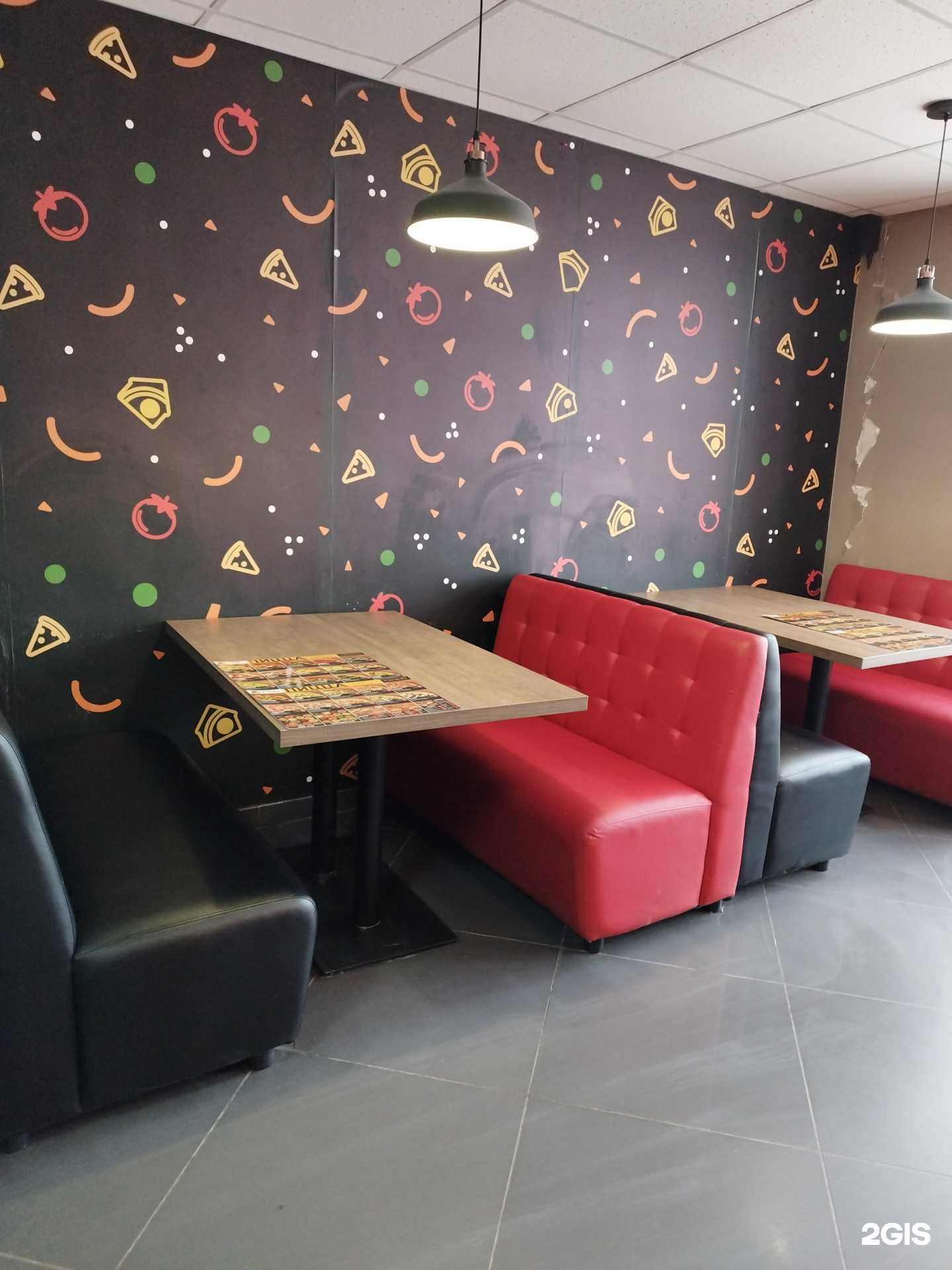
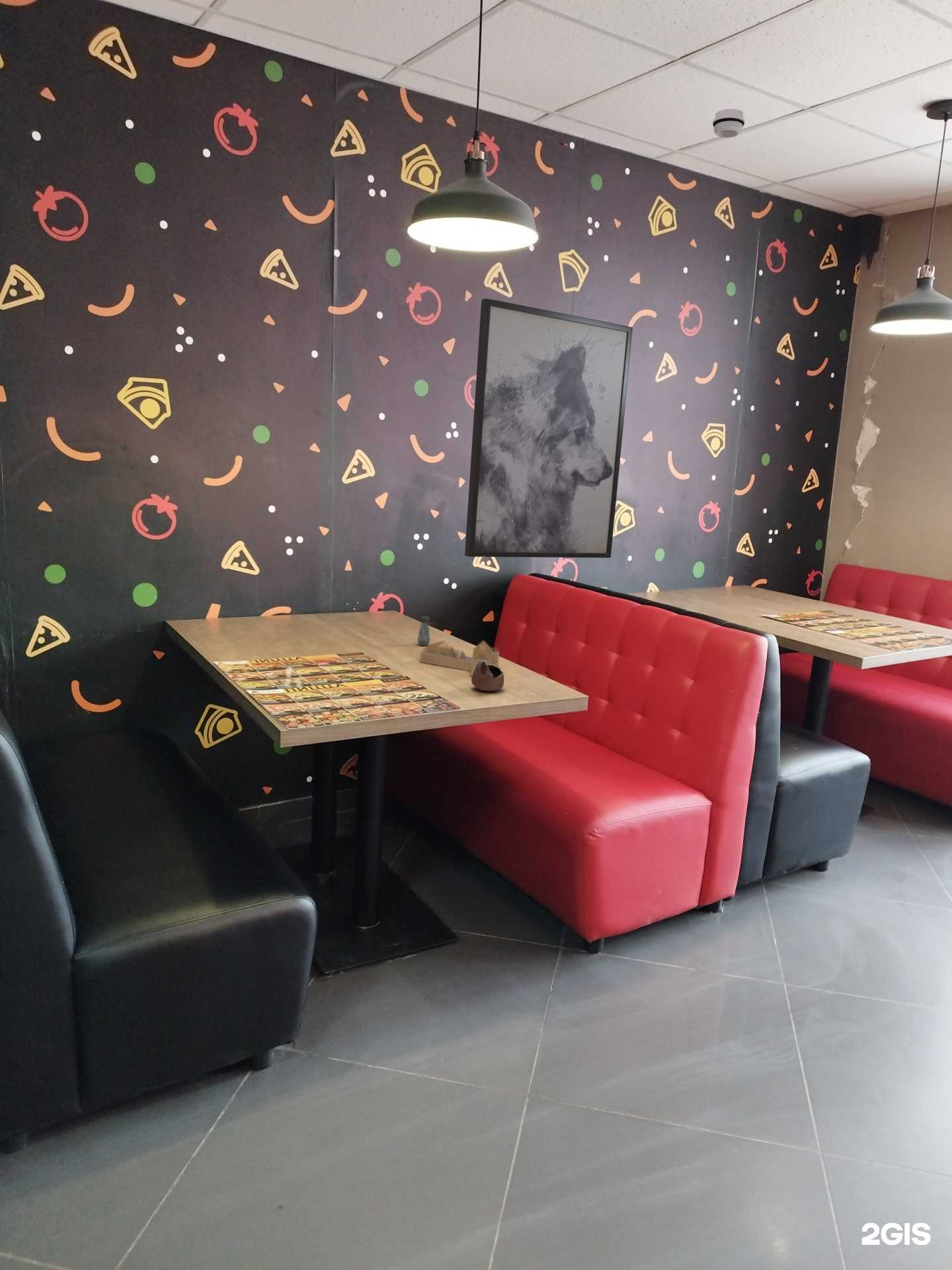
+ cup [471,660,504,692]
+ salt shaker [416,615,431,646]
+ smoke detector [712,108,746,139]
+ wall art [464,298,633,558]
+ house frame [419,640,500,677]
